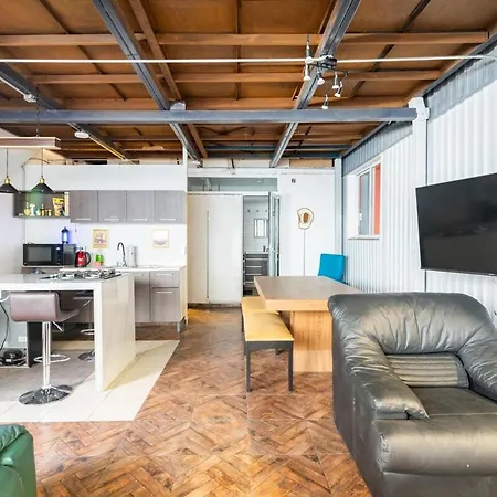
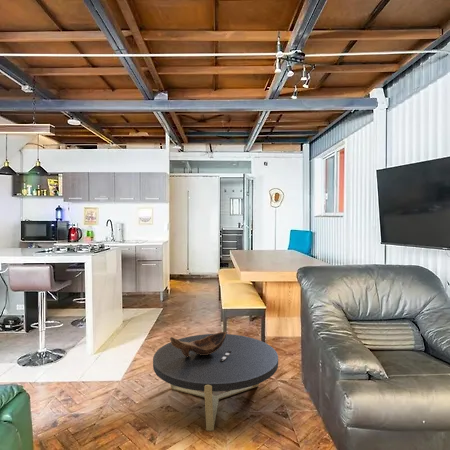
+ coffee table [152,333,279,432]
+ decorative bowl [169,331,231,361]
